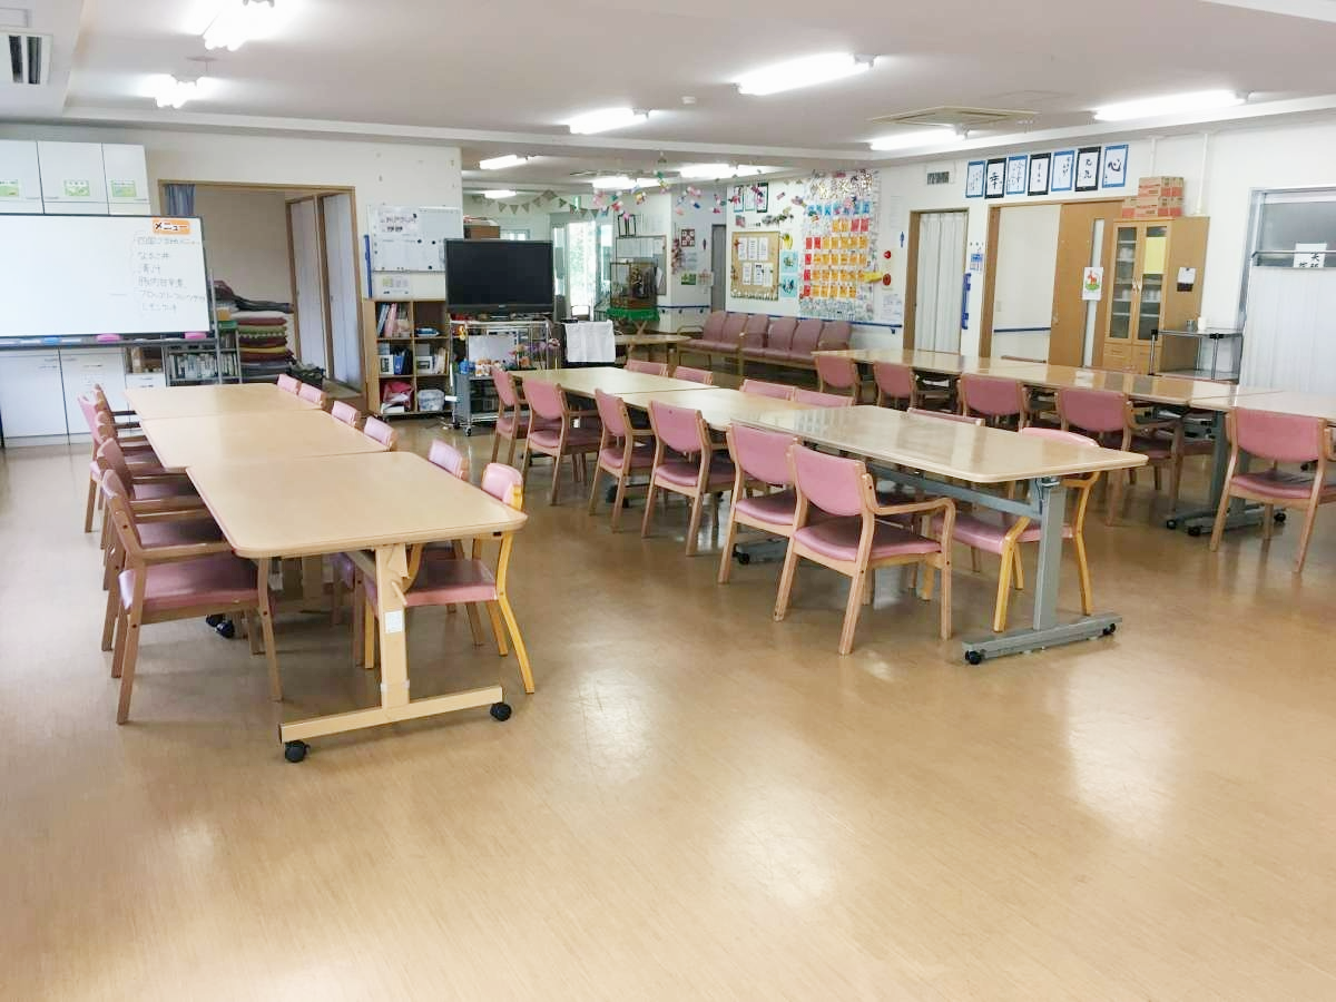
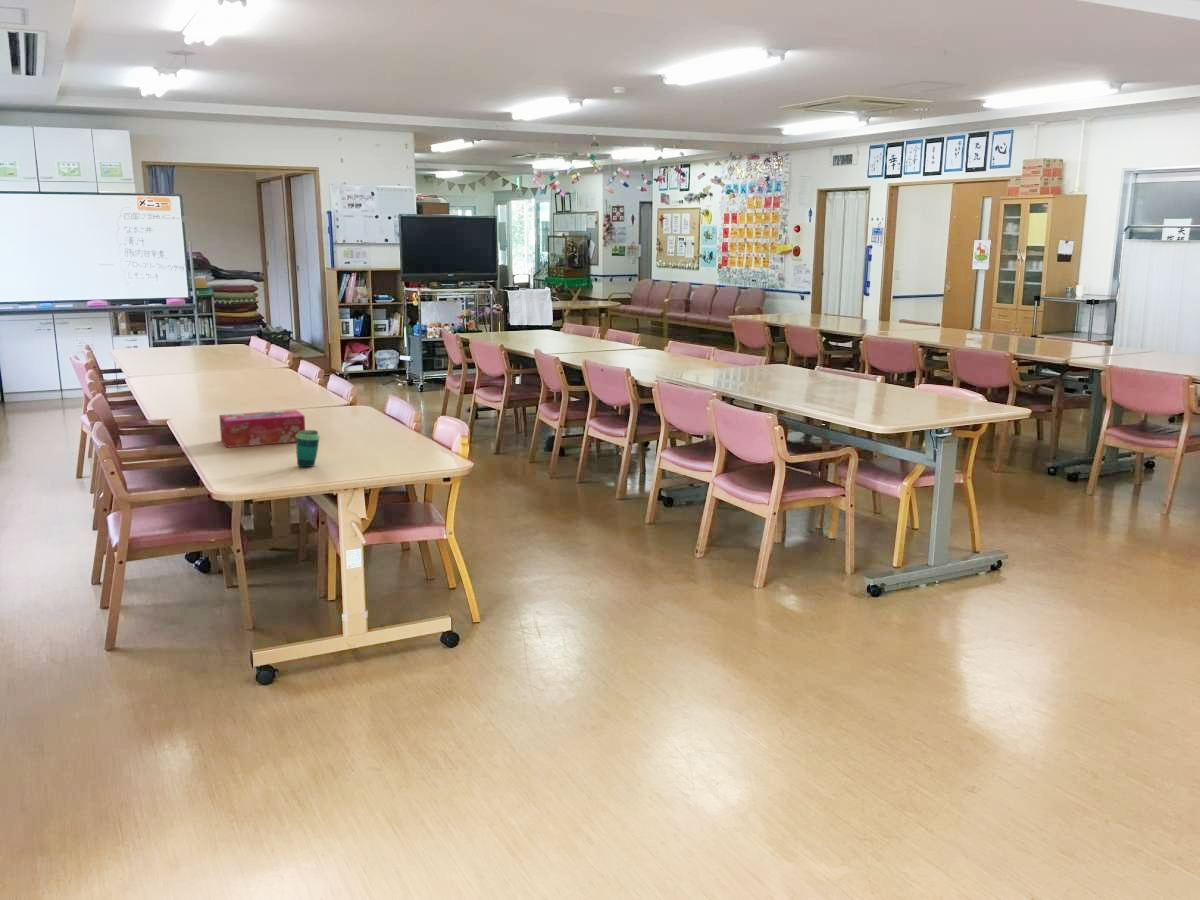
+ cup [295,429,321,468]
+ tissue box [218,409,306,448]
